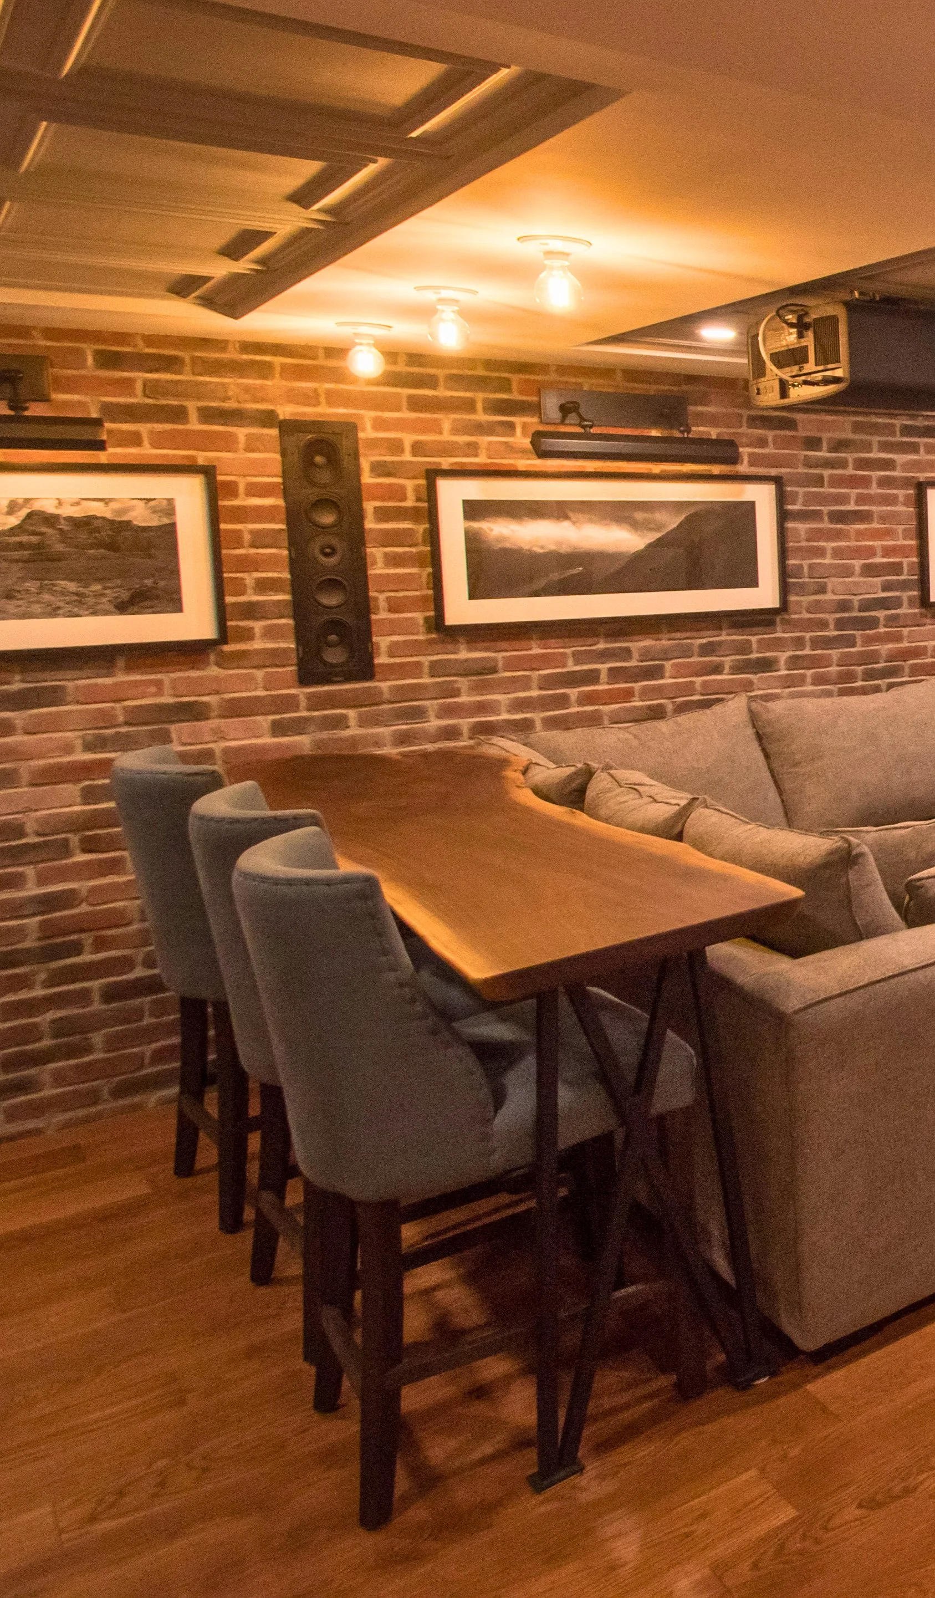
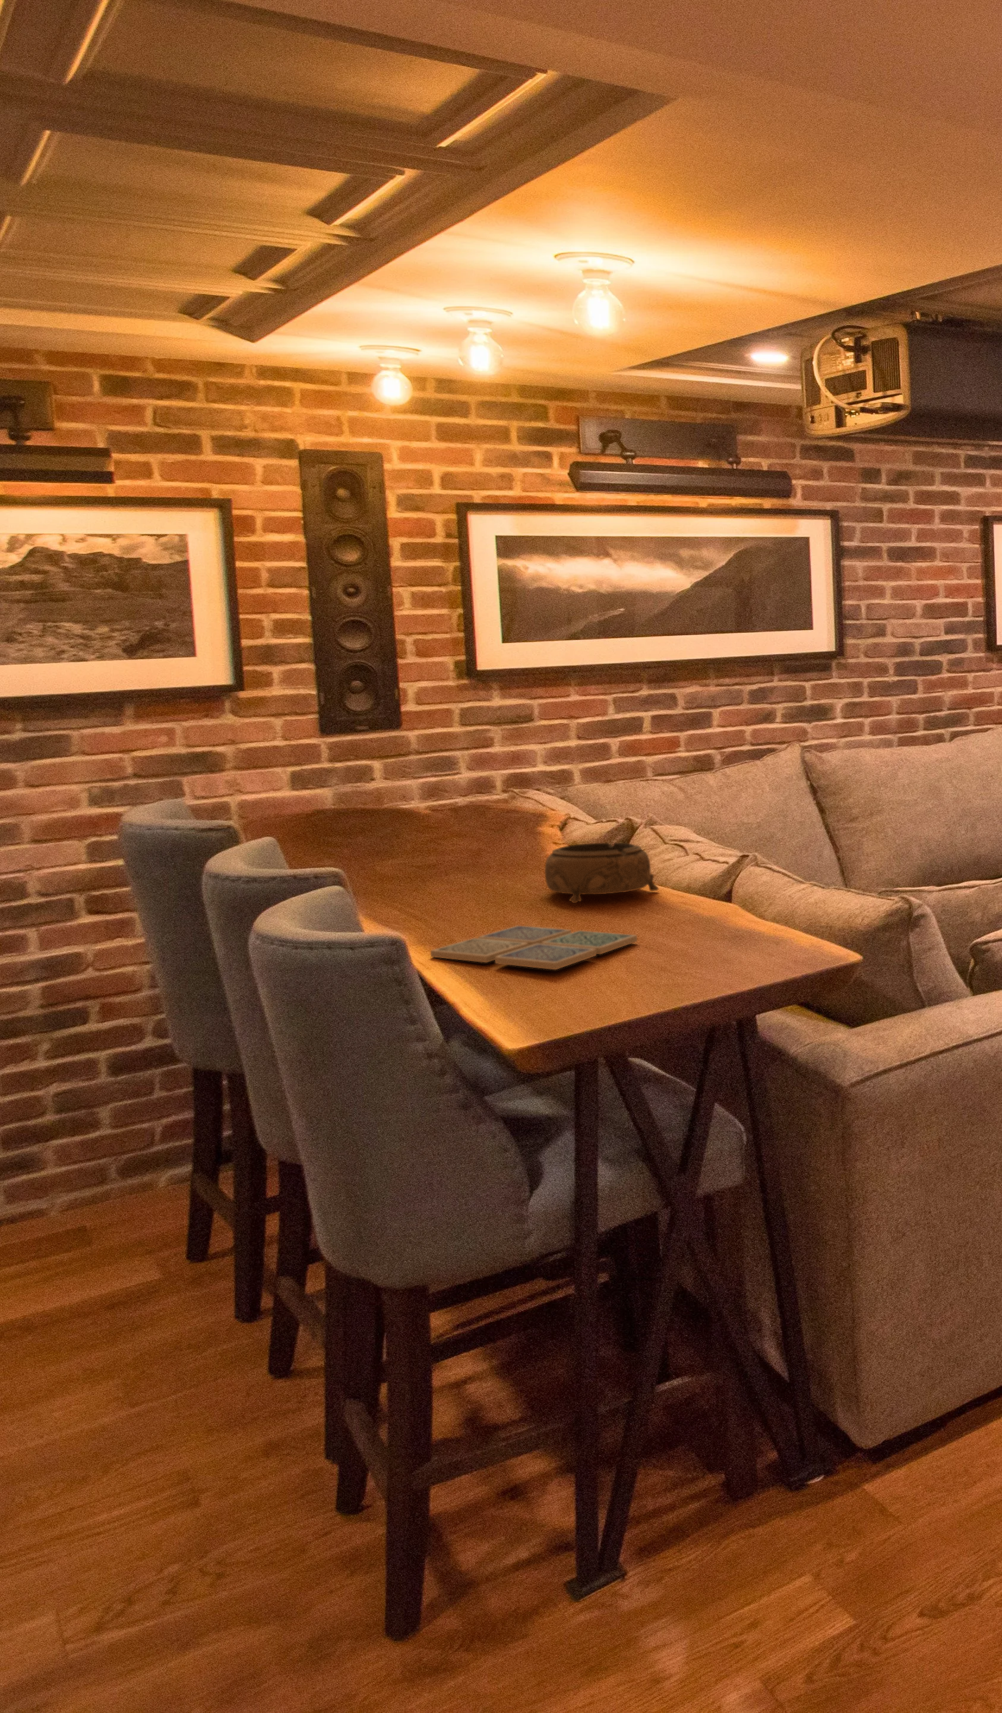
+ decorative bowl [544,842,660,904]
+ drink coaster [429,926,638,970]
